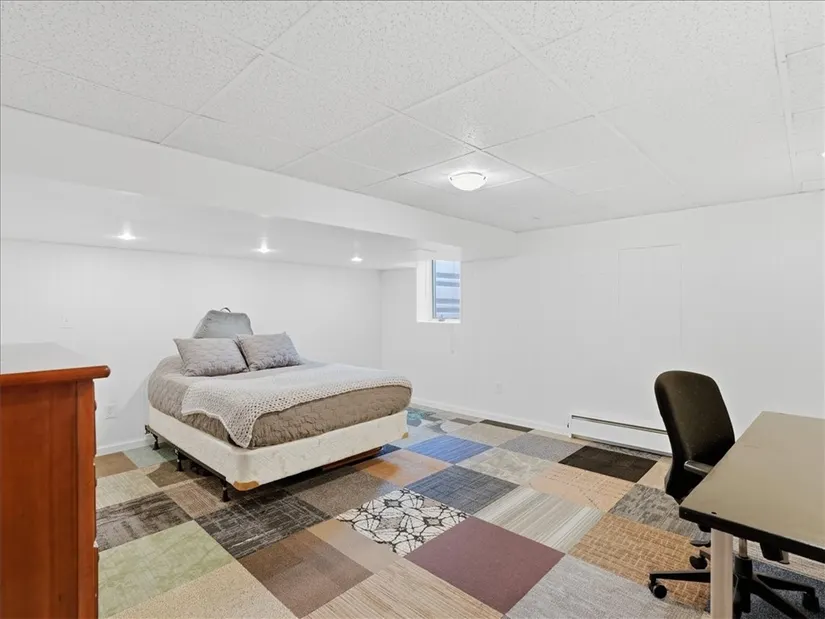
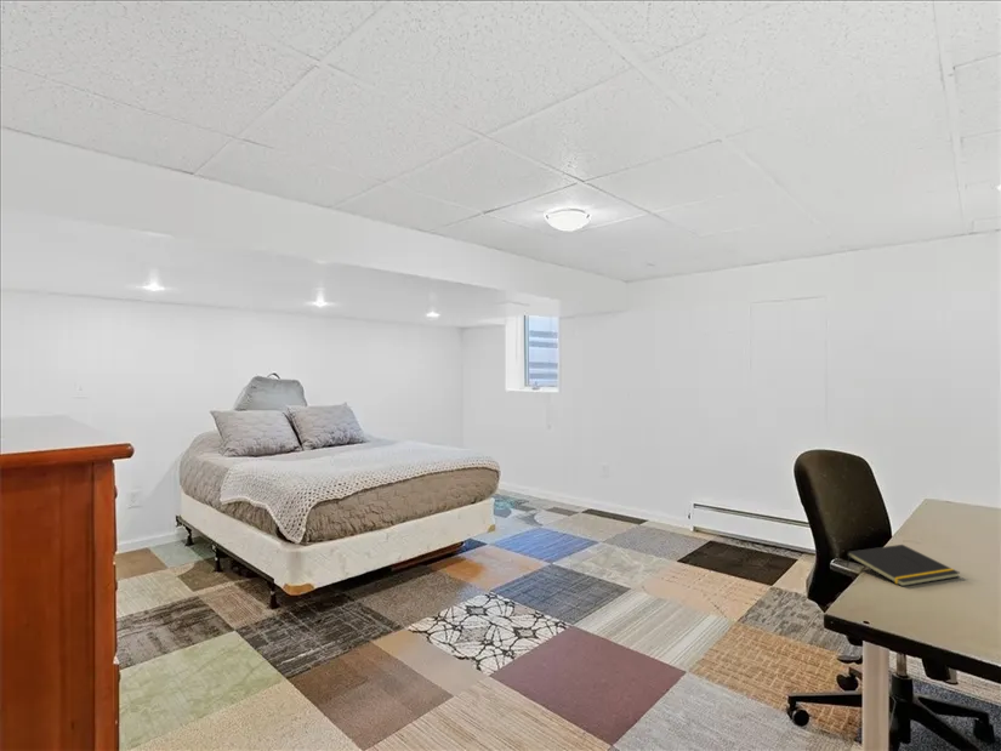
+ notepad [846,544,960,587]
